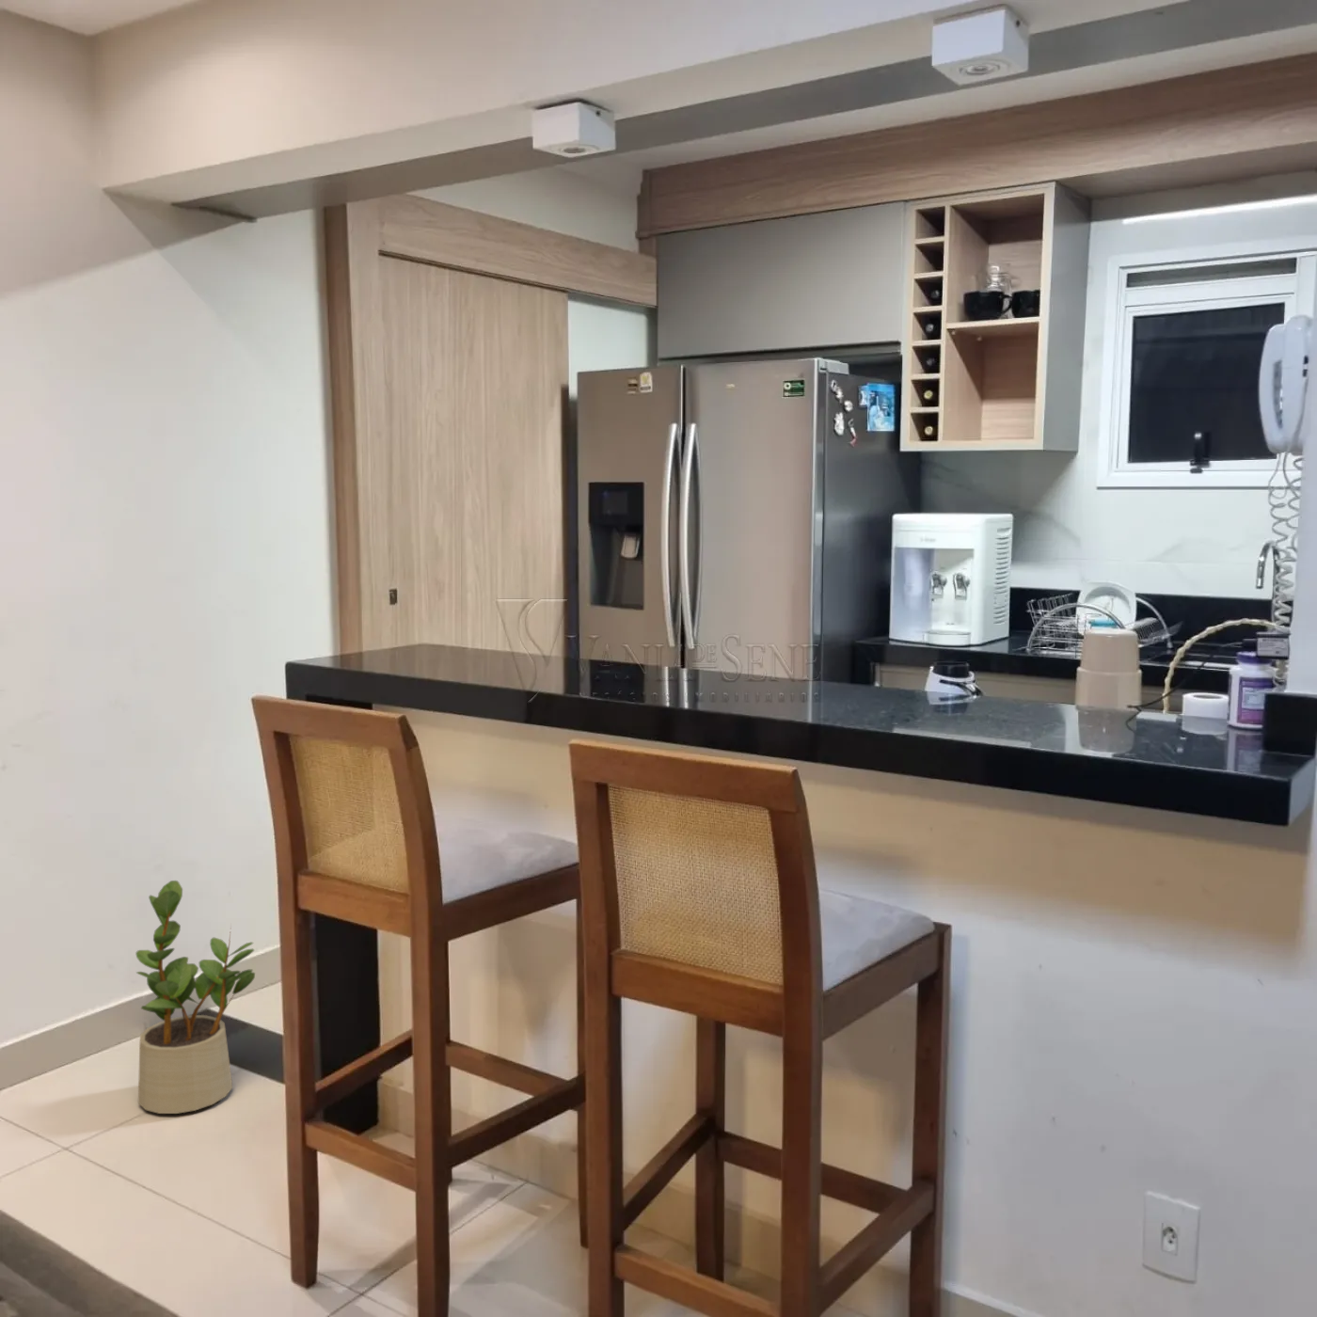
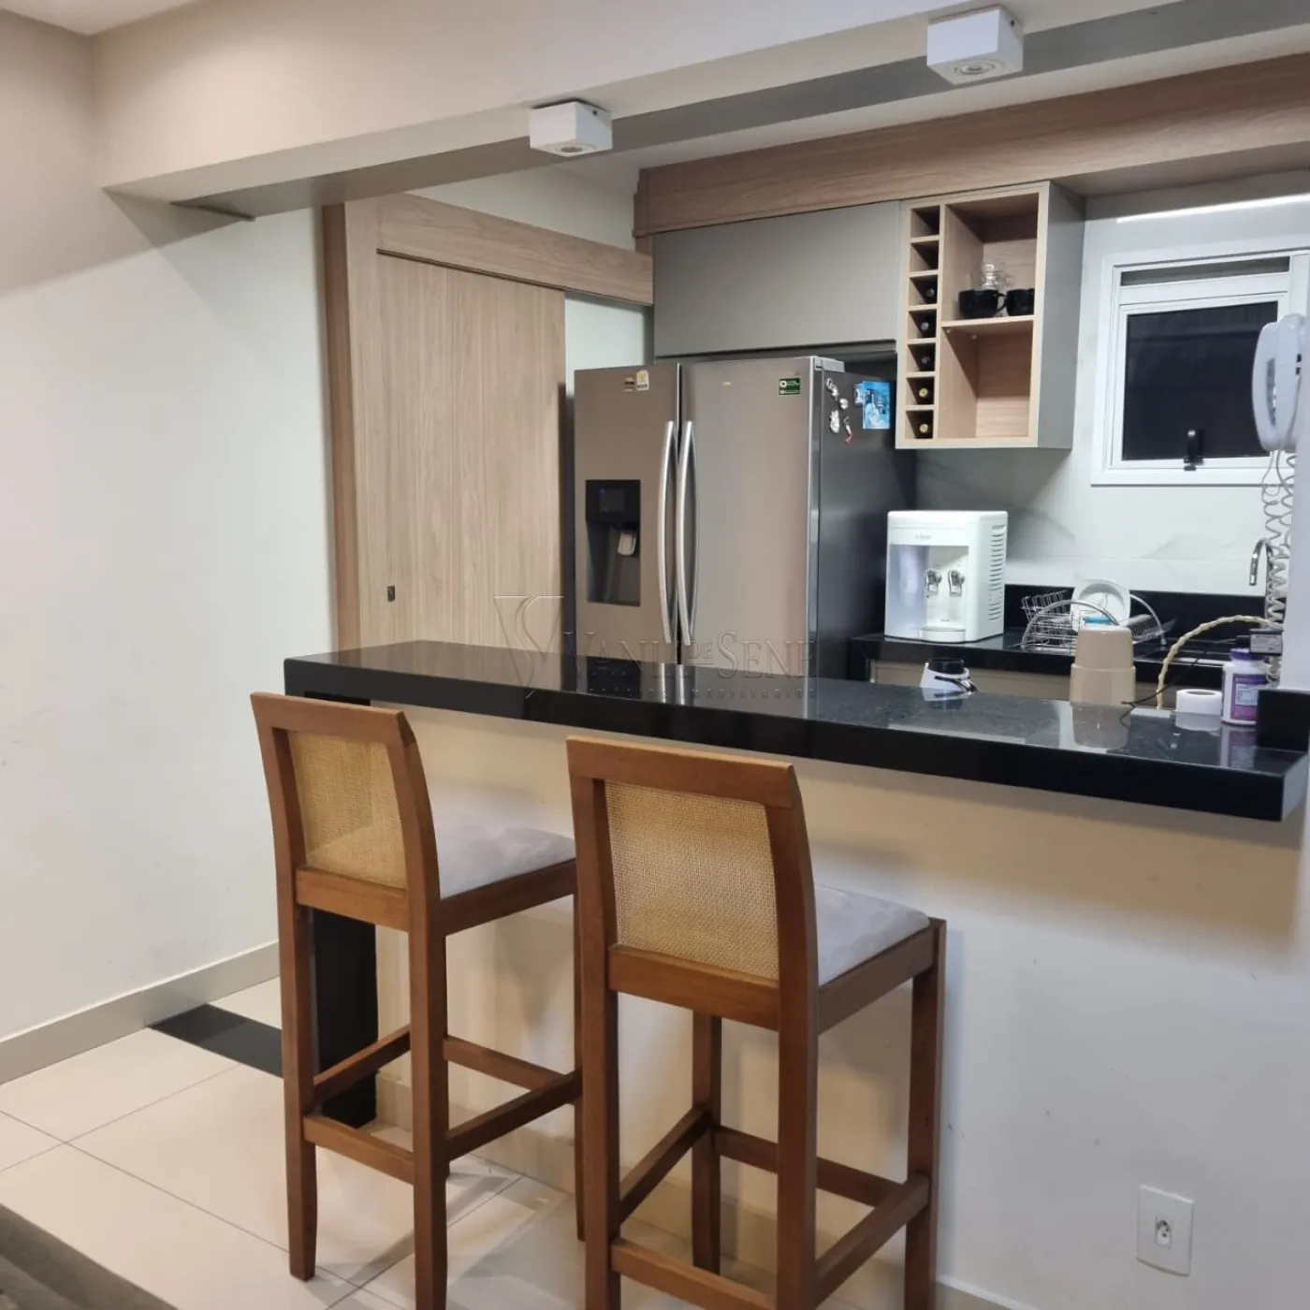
- potted plant [135,879,256,1114]
